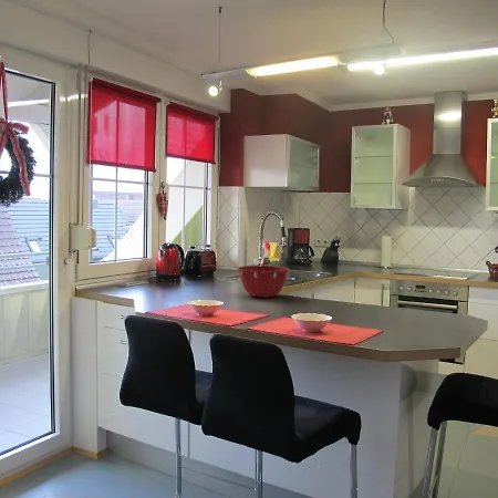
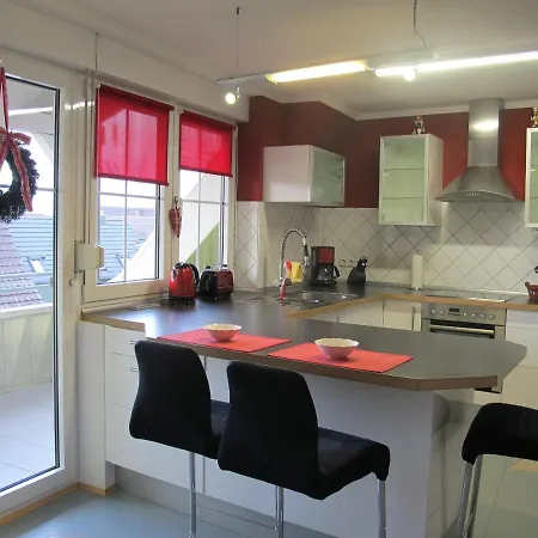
- mixing bowl [237,264,290,299]
